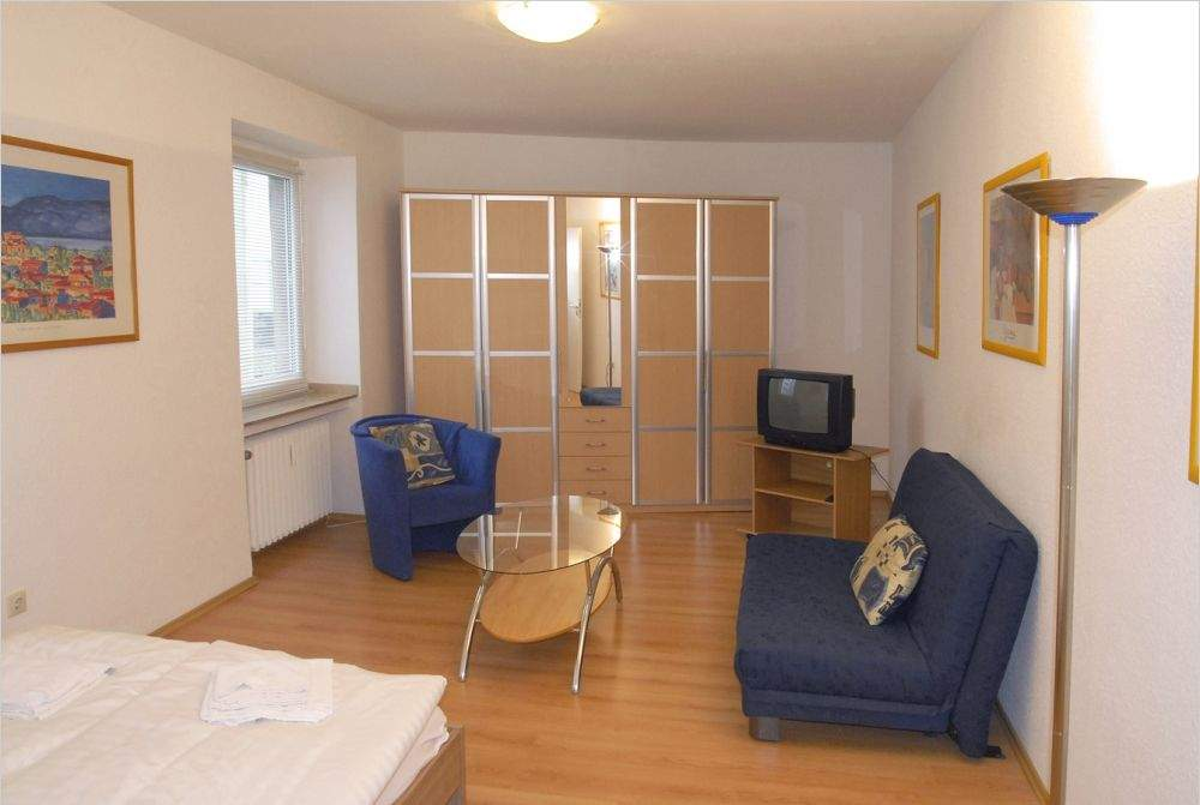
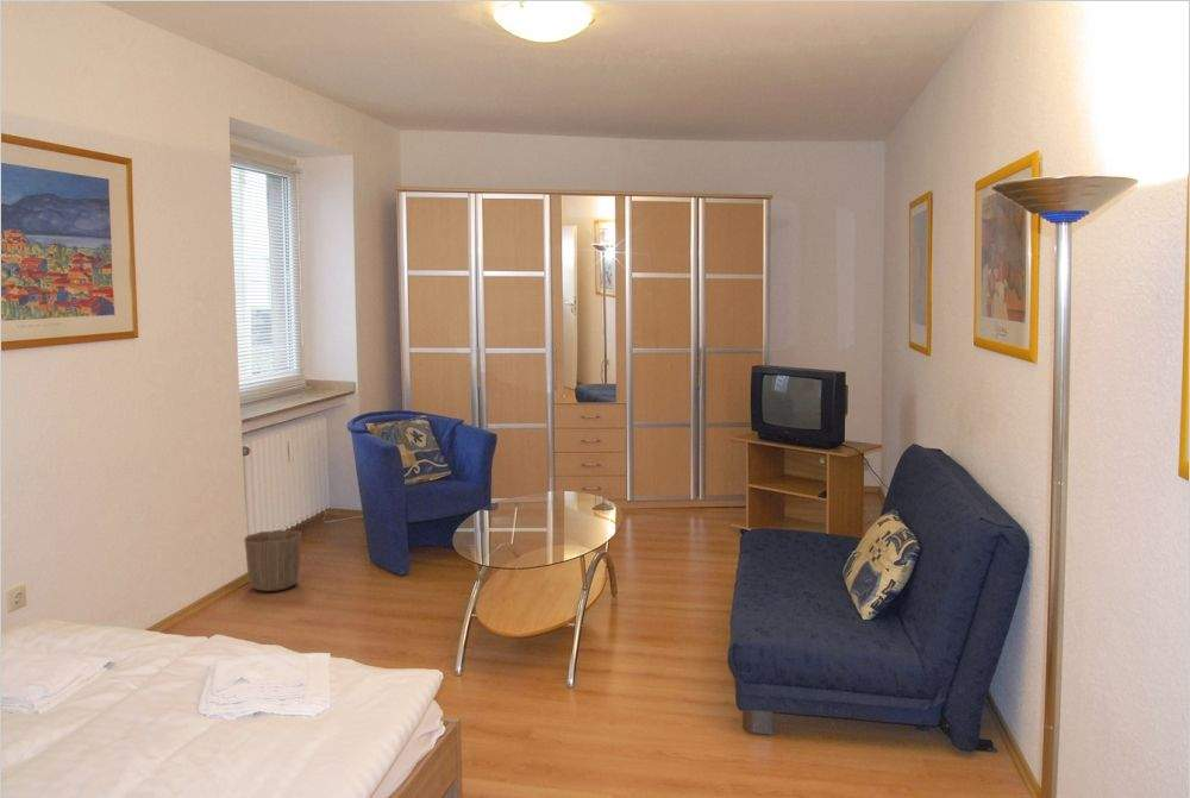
+ waste basket [243,529,302,592]
